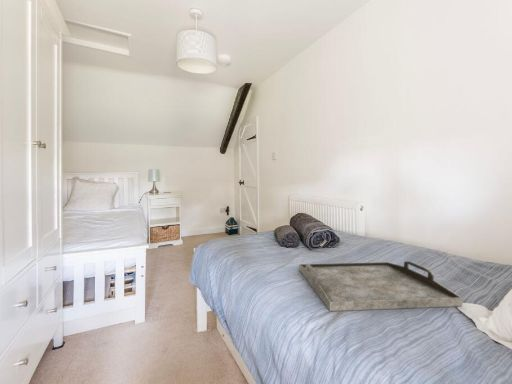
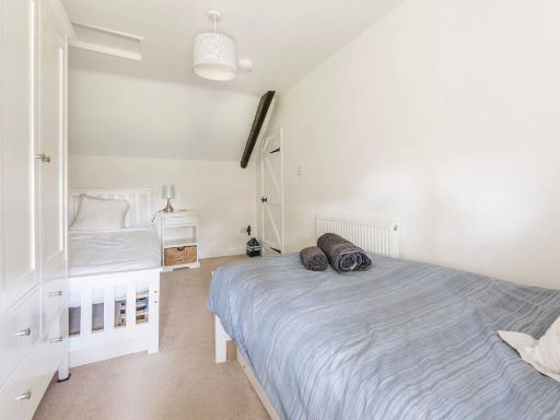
- serving tray [298,260,464,312]
